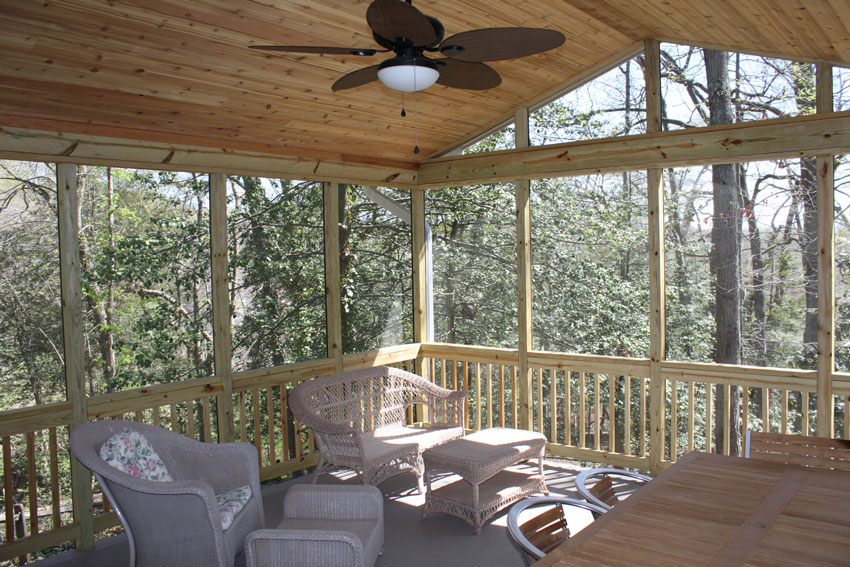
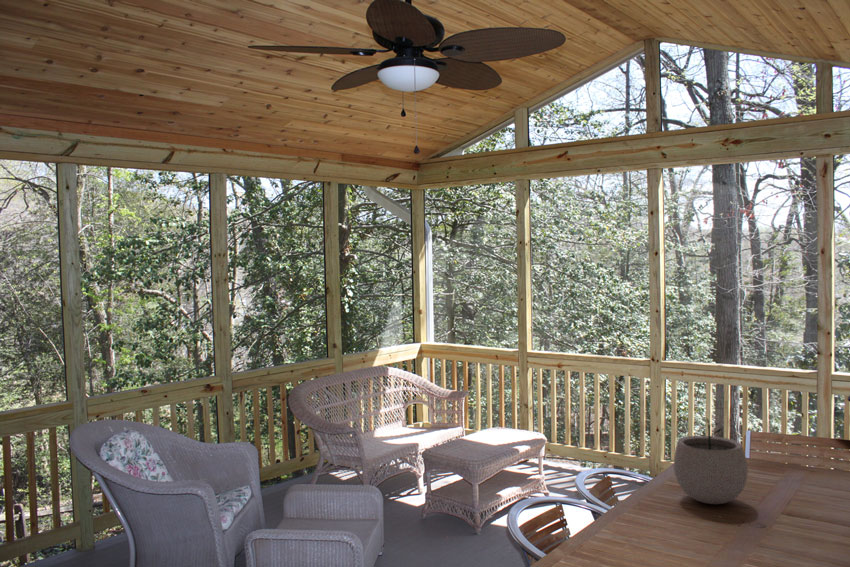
+ plant pot [673,416,749,505]
